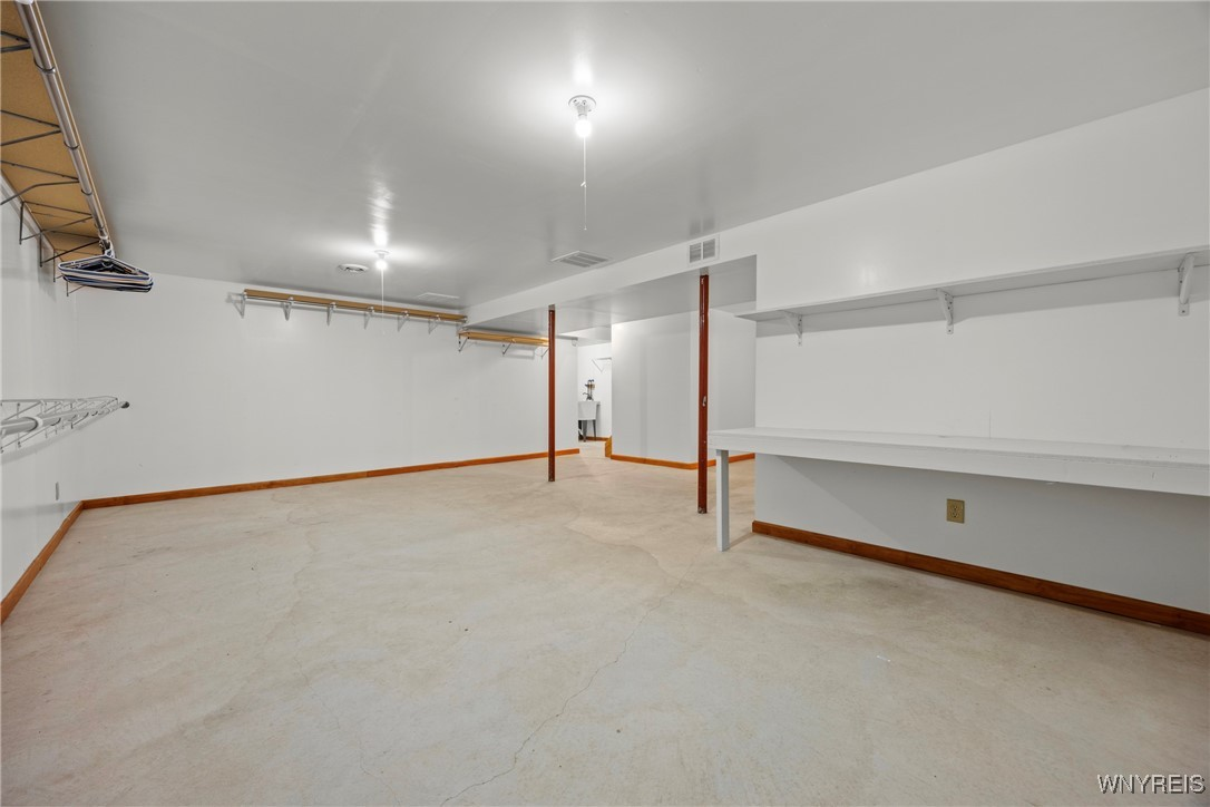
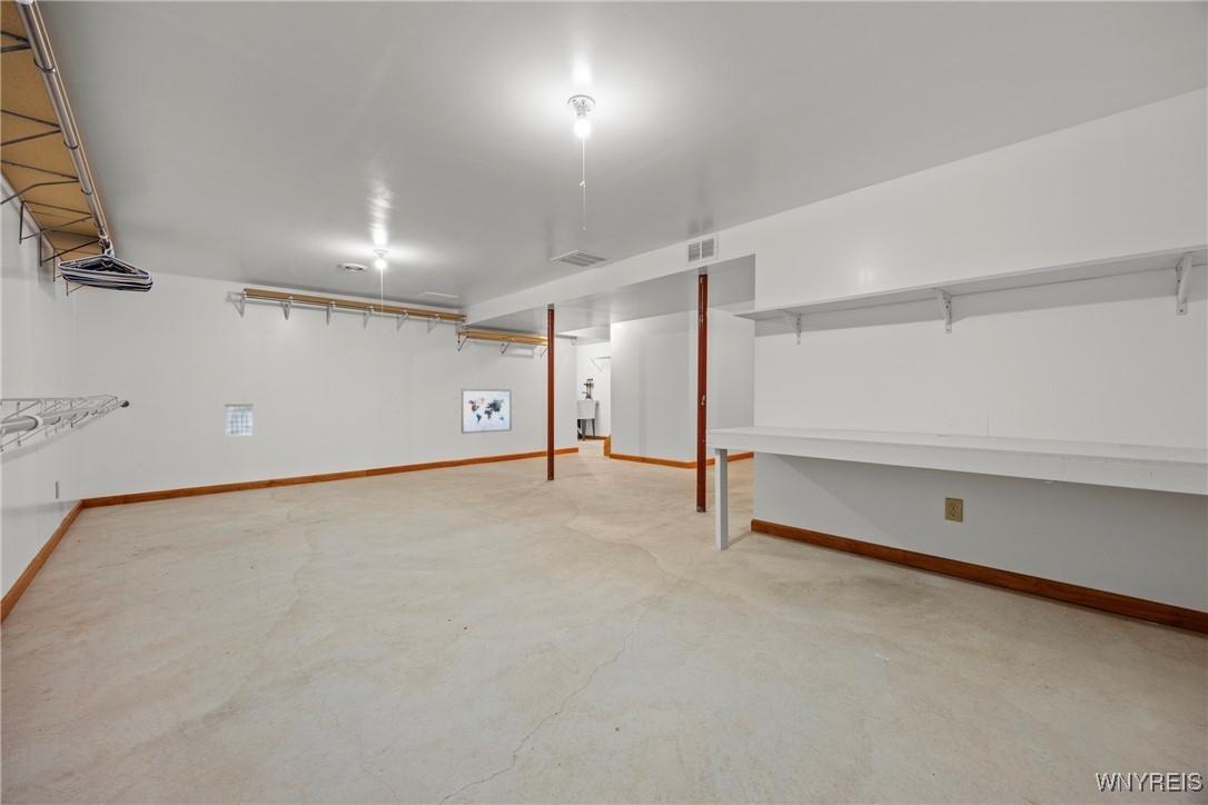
+ wall art [461,388,513,435]
+ calendar [224,398,254,438]
